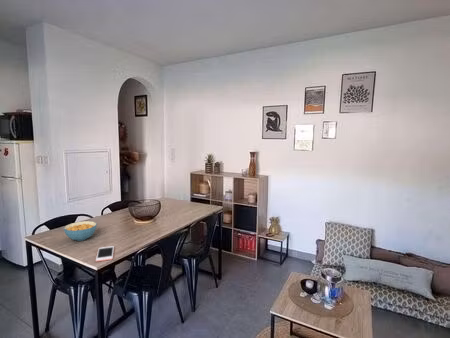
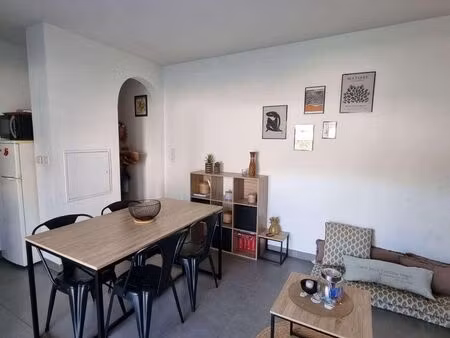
- cell phone [95,245,115,263]
- cereal bowl [63,220,98,242]
